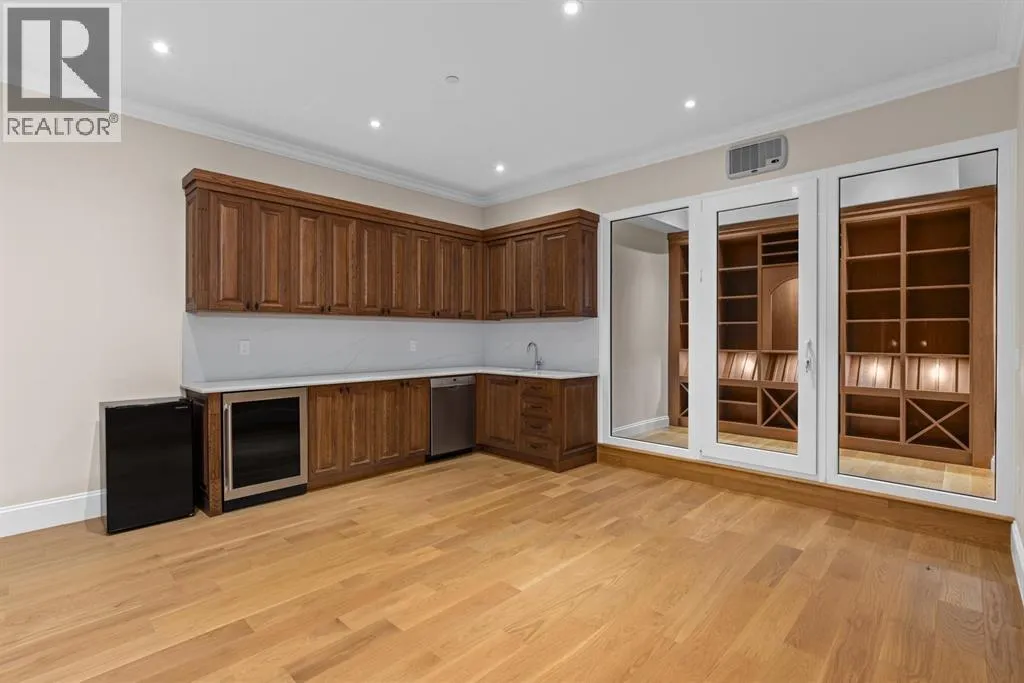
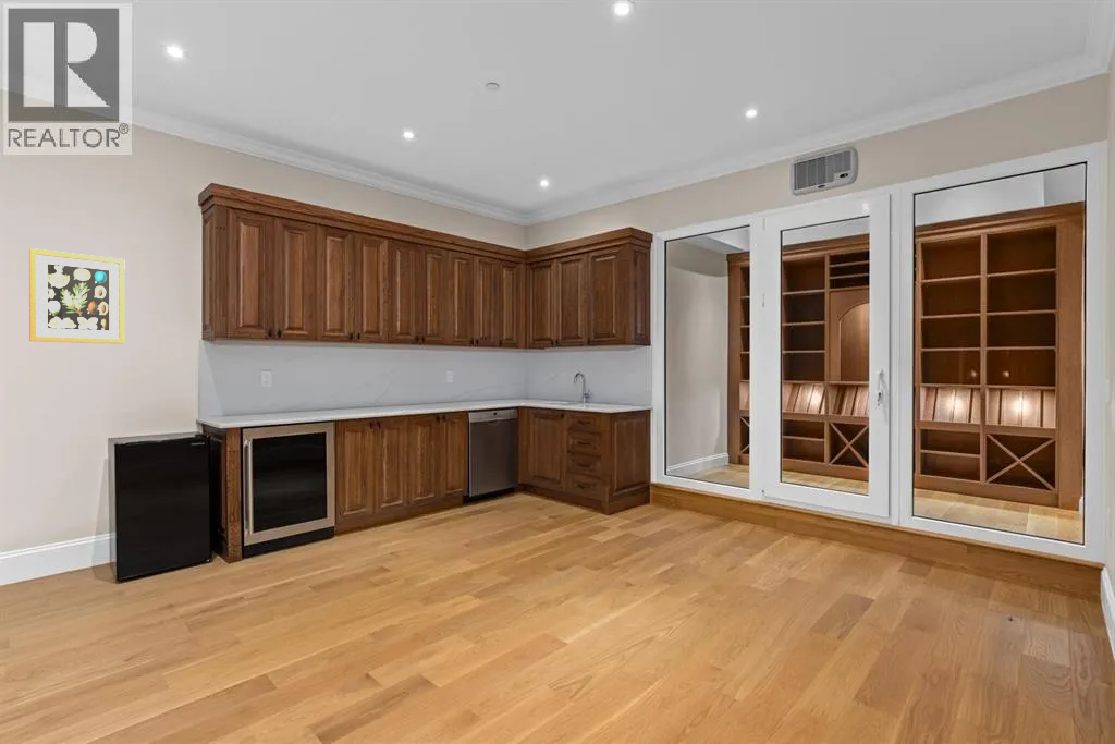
+ wall art [28,247,126,345]
